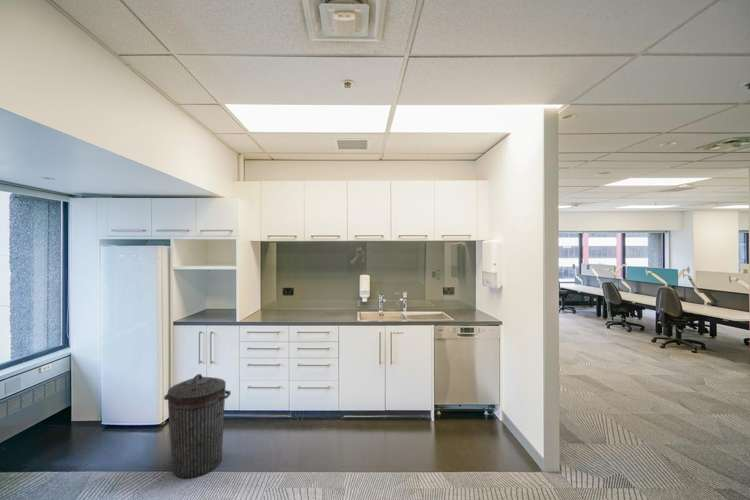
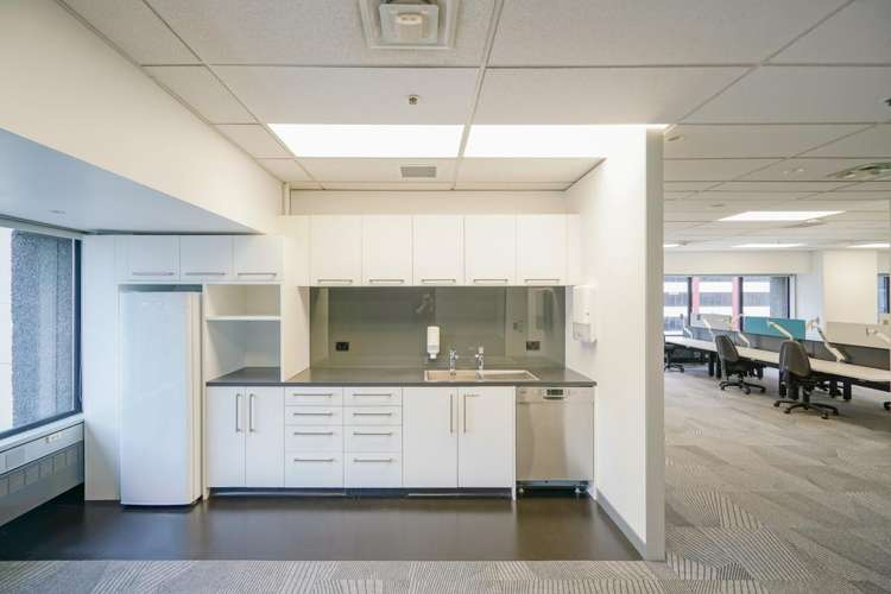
- trash can [163,373,232,479]
